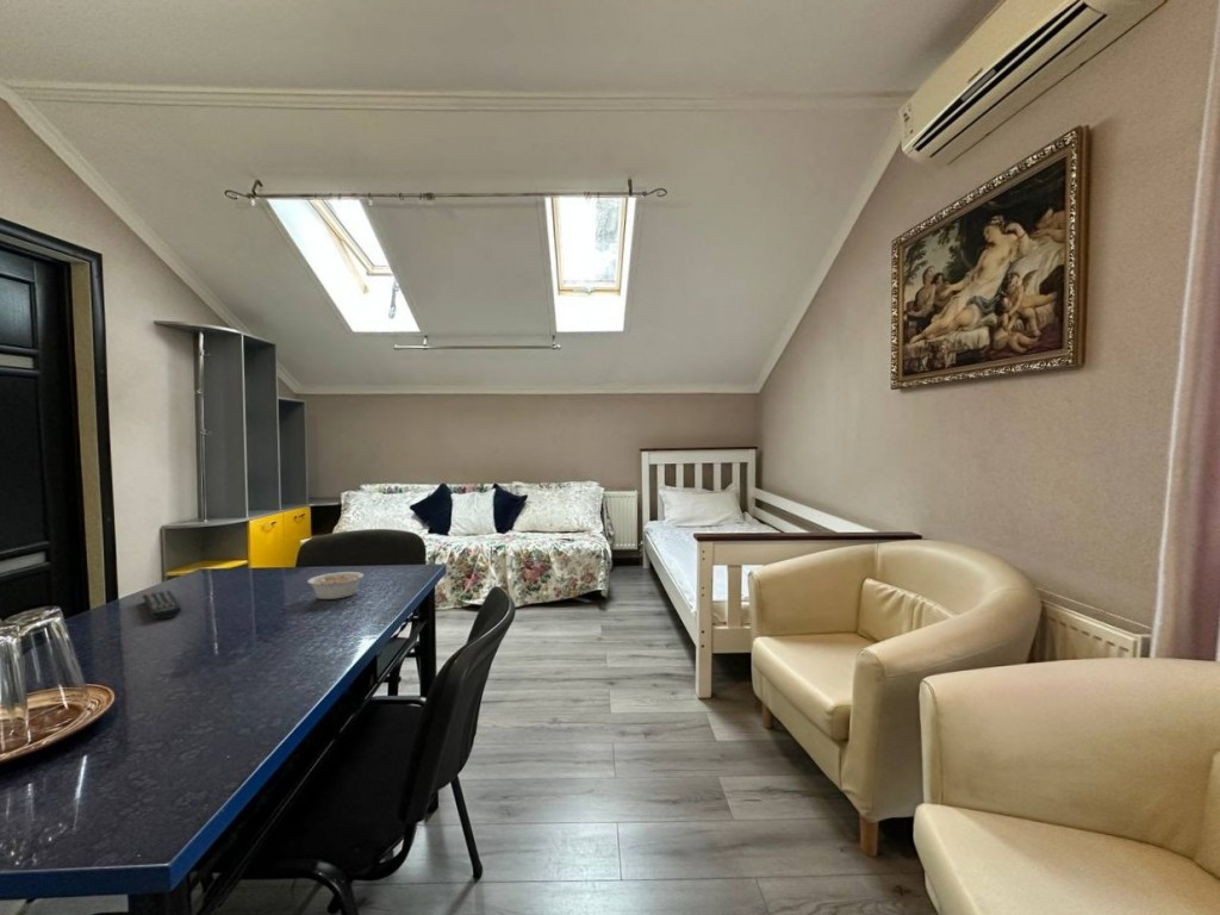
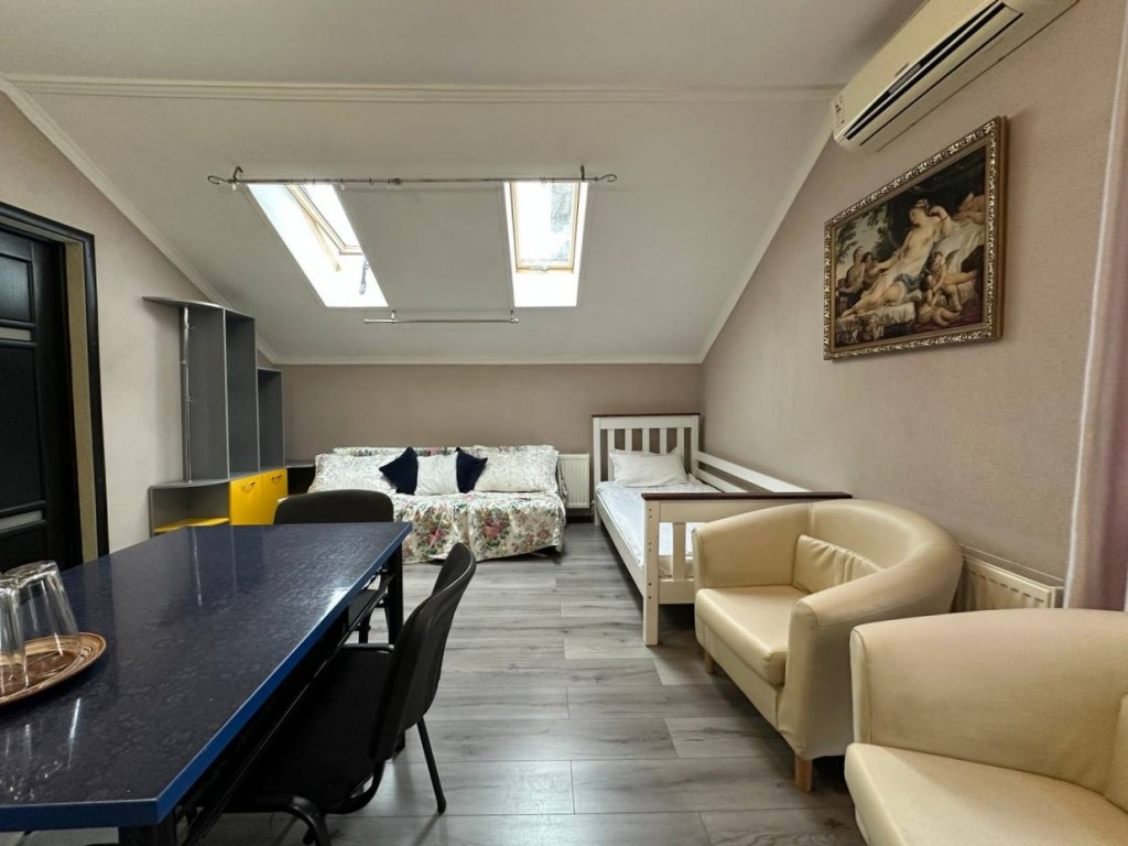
- legume [306,571,367,600]
- remote control [142,590,182,621]
